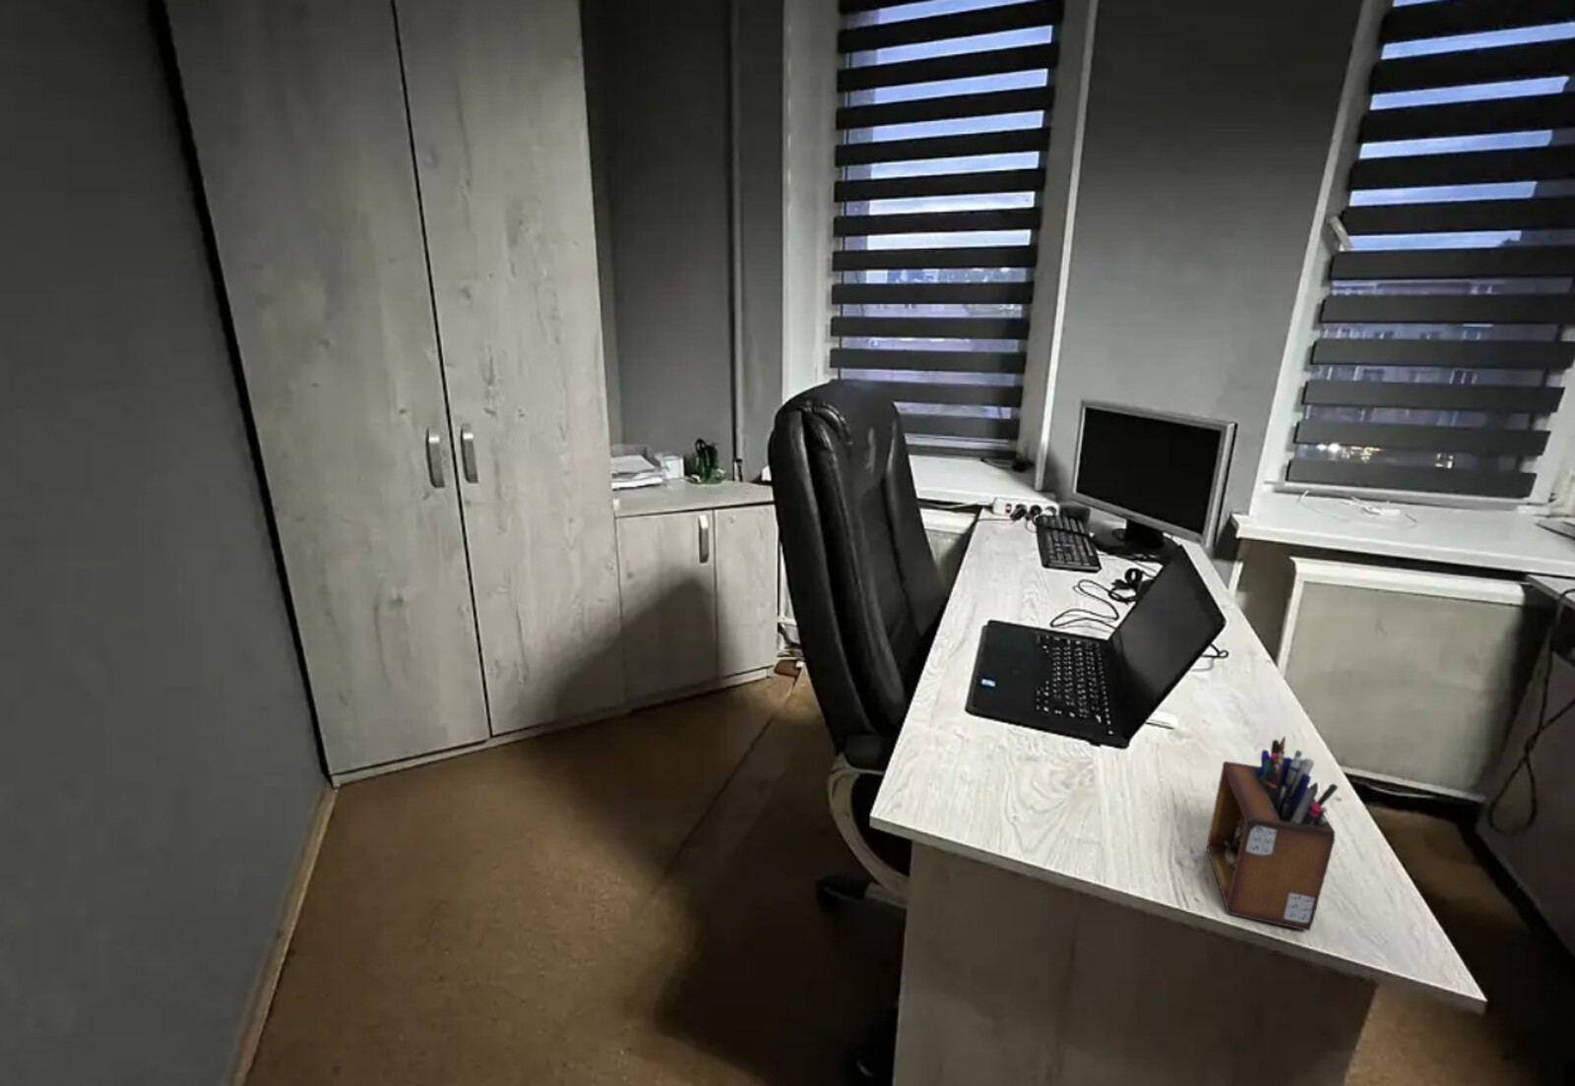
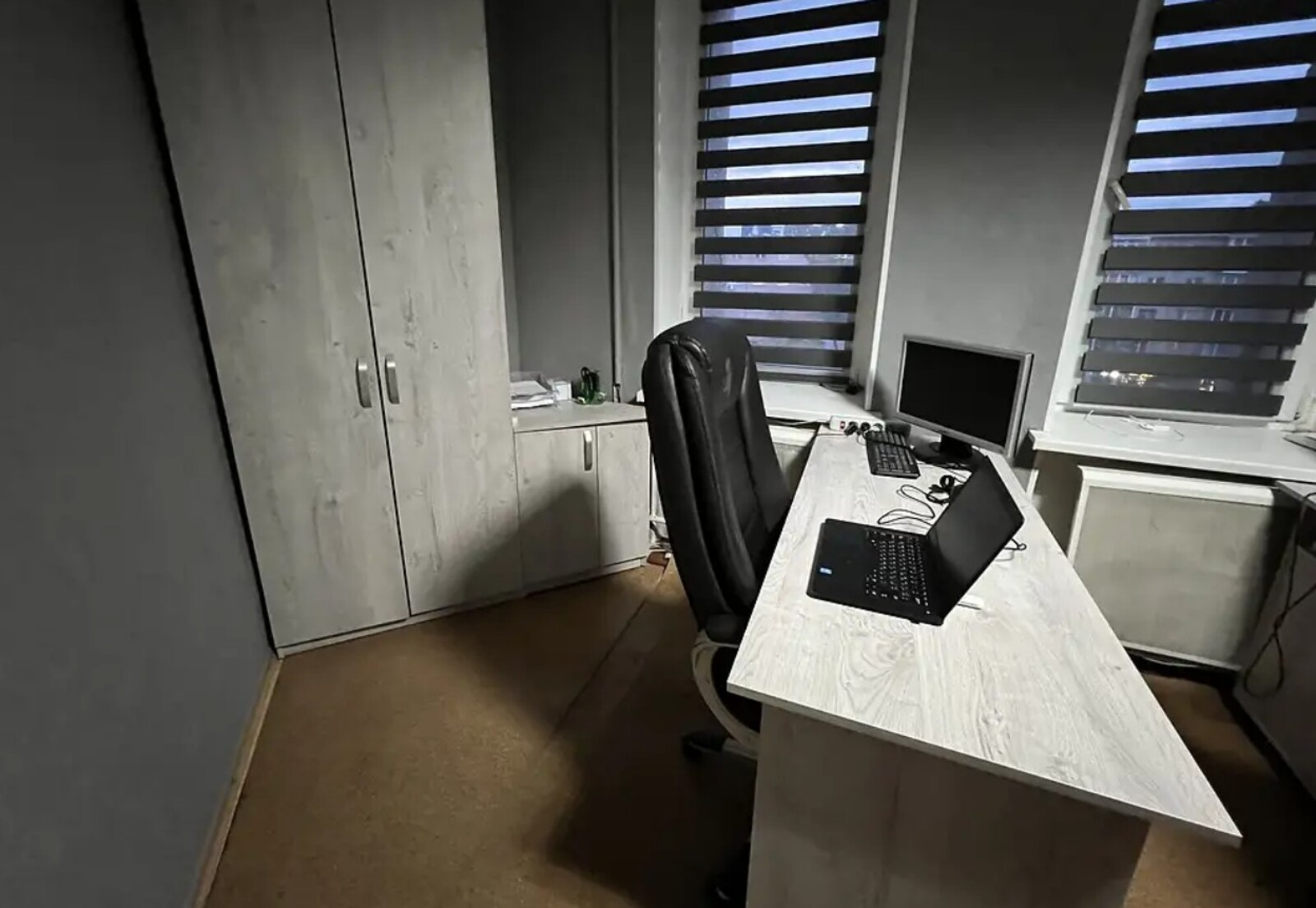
- desk organizer [1206,734,1339,932]
